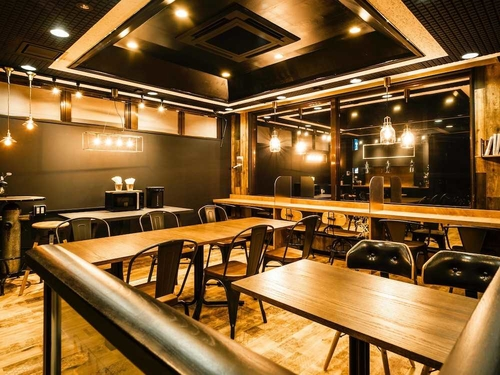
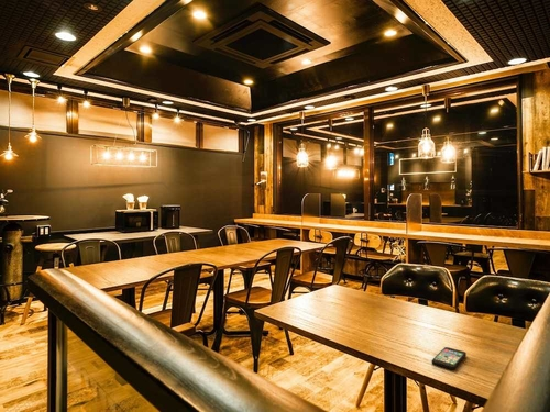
+ smartphone [431,346,468,371]
